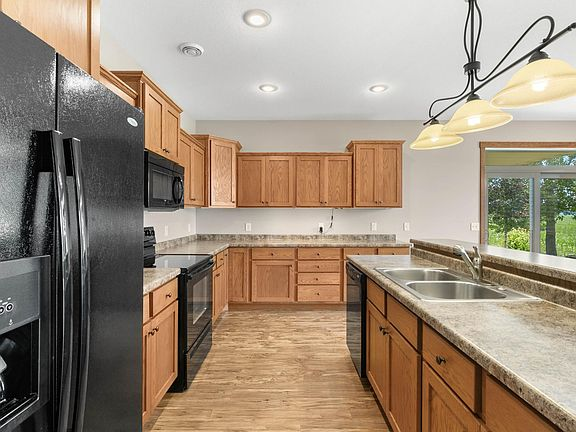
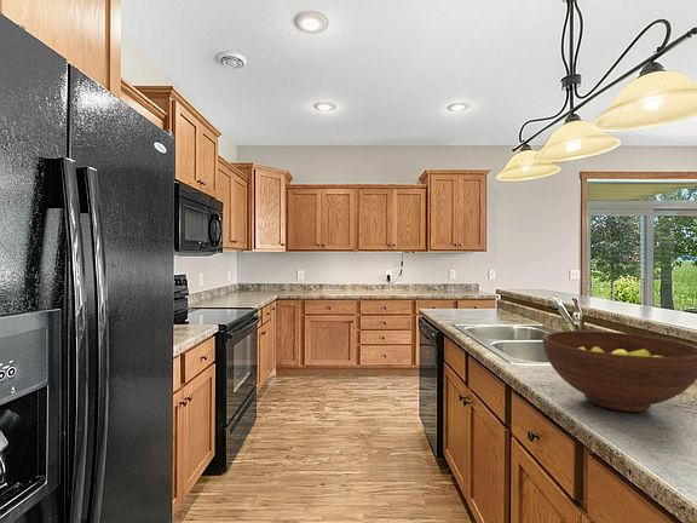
+ fruit bowl [542,329,697,413]
